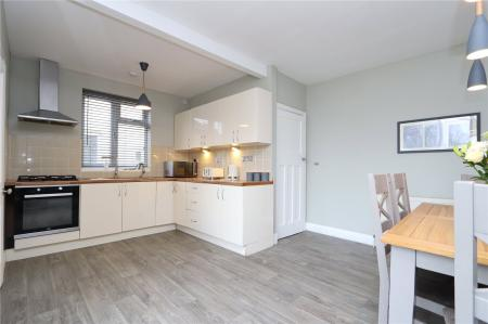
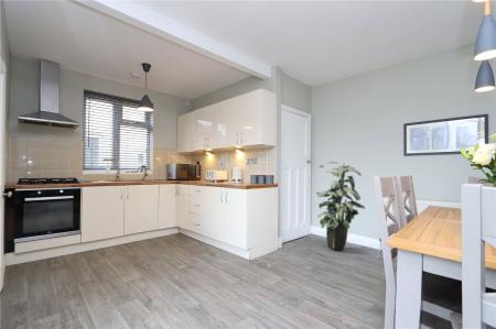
+ indoor plant [314,161,366,252]
